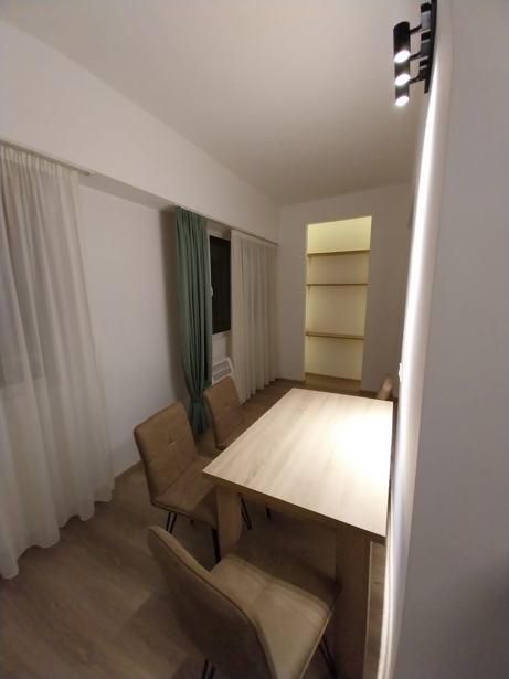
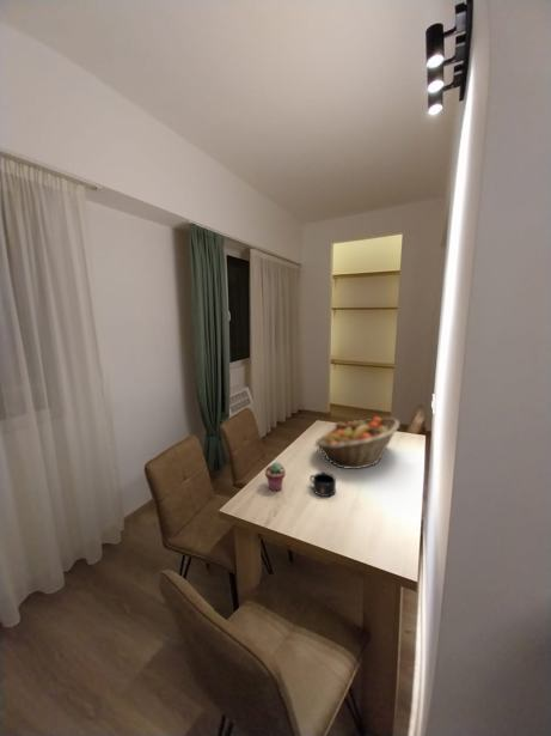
+ potted succulent [264,462,287,492]
+ fruit basket [314,415,400,470]
+ mug [308,472,337,498]
